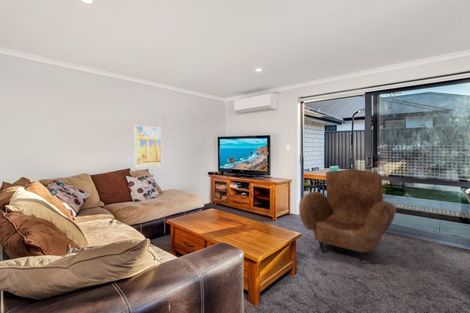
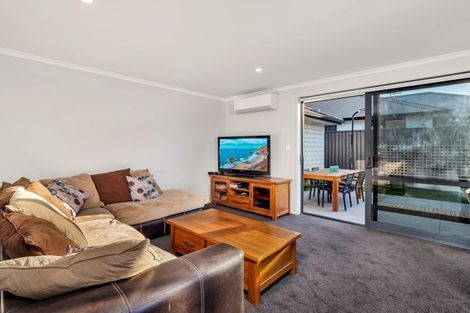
- armchair [298,168,397,264]
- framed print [134,125,162,167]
